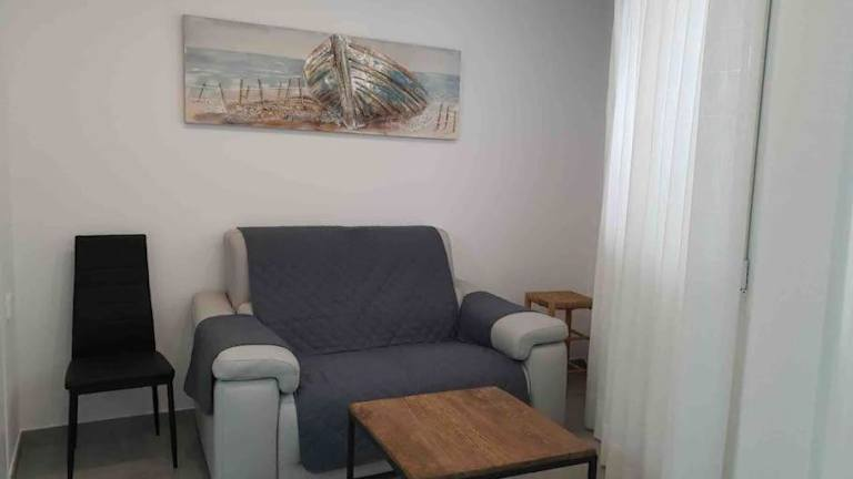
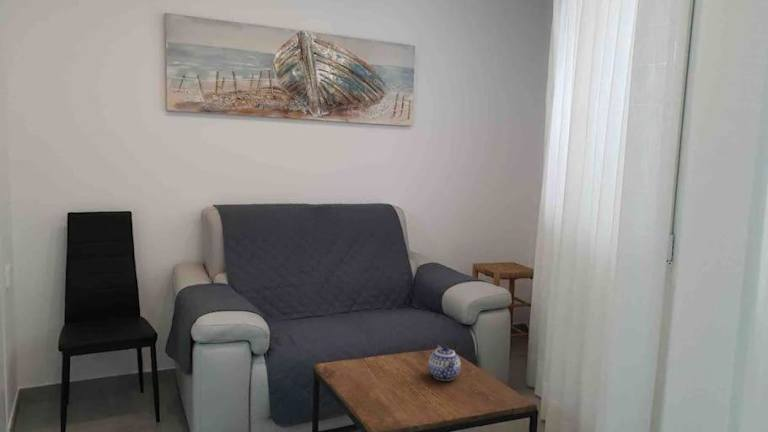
+ teapot [427,344,462,382]
